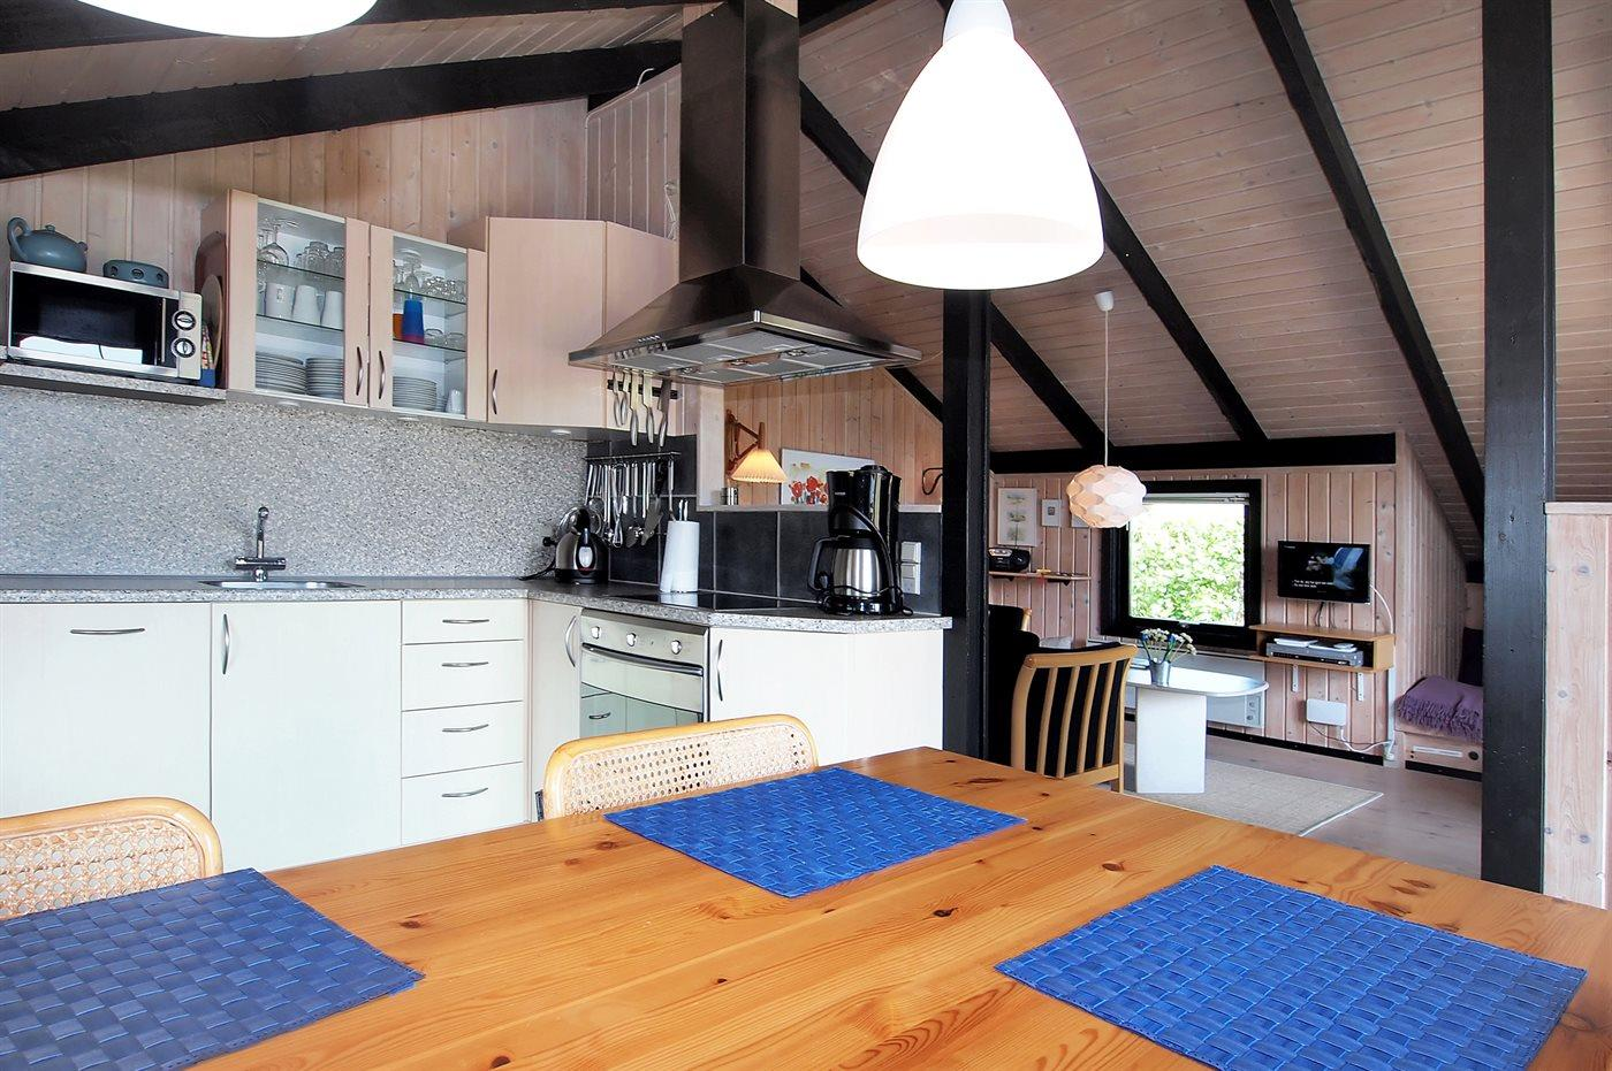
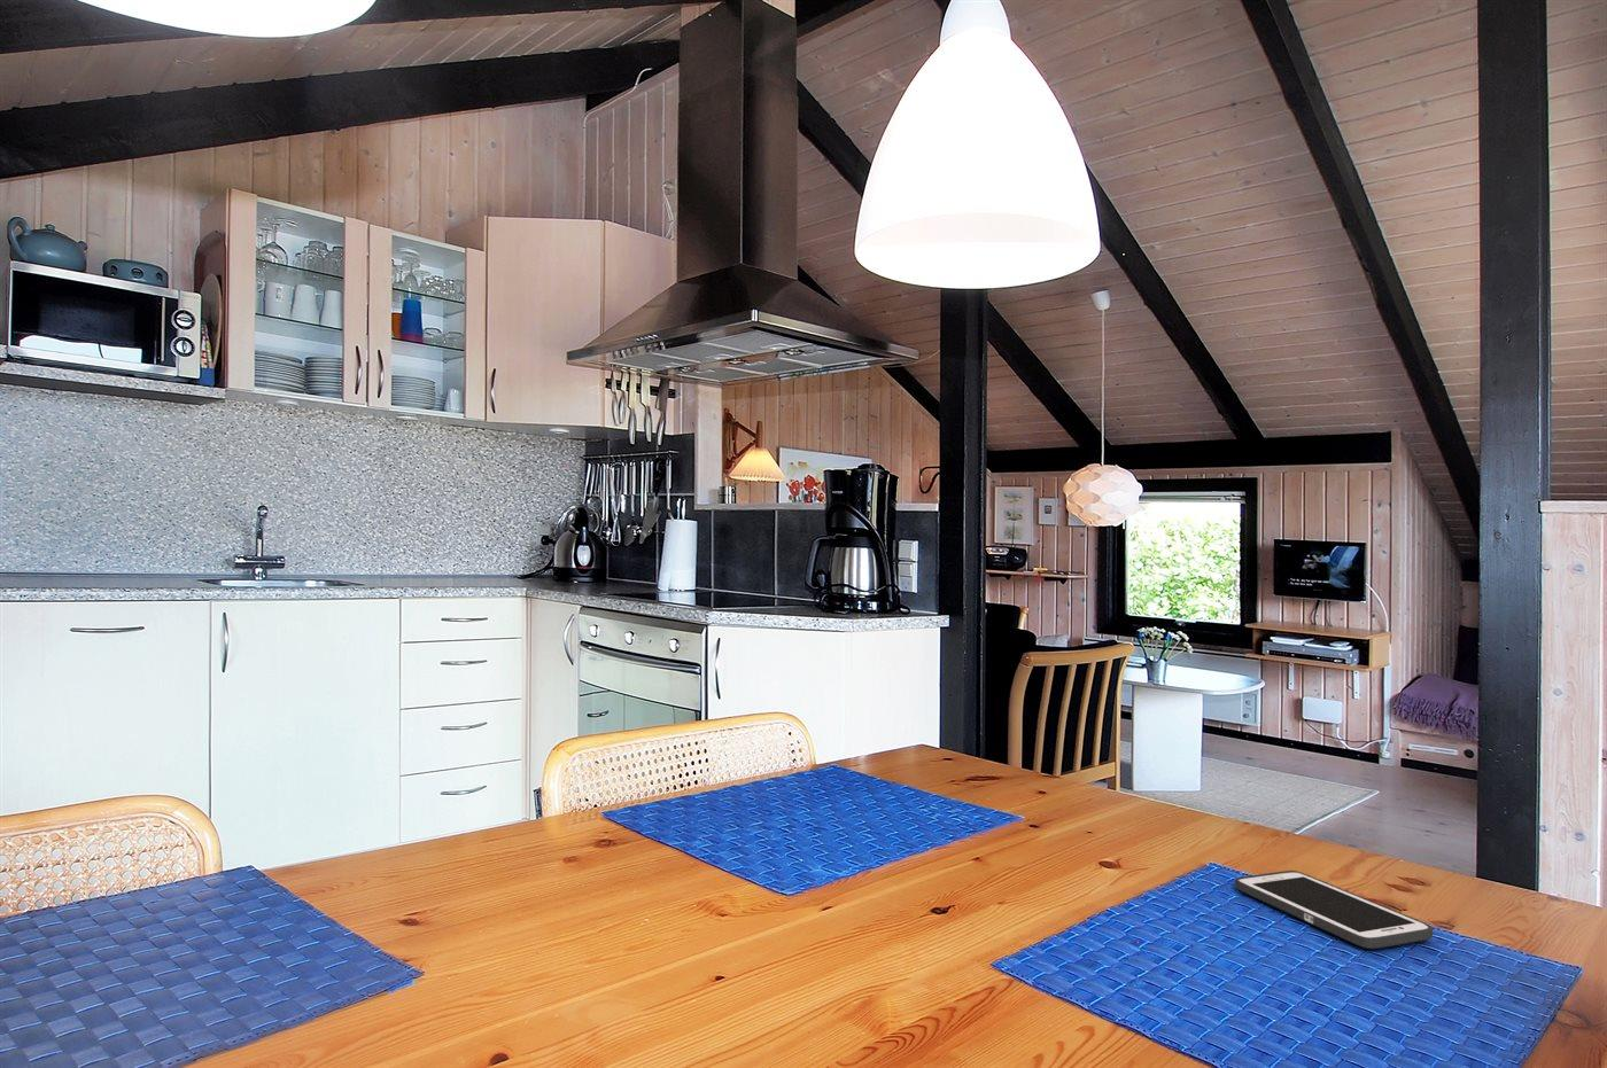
+ cell phone [1234,870,1434,950]
